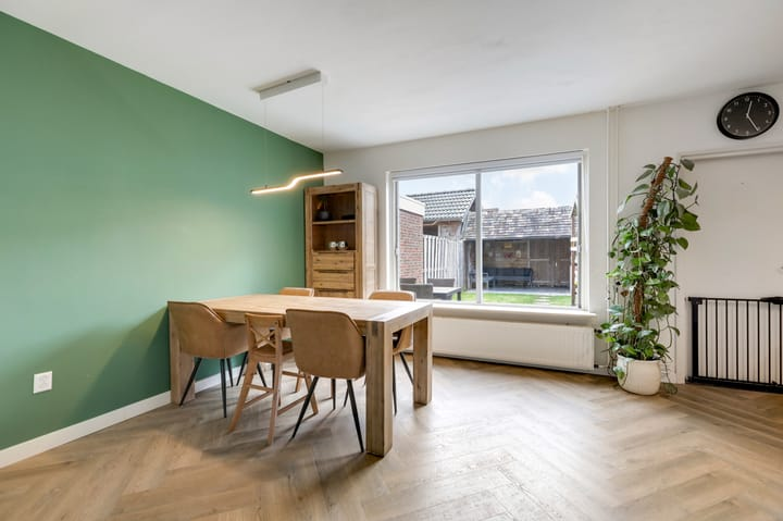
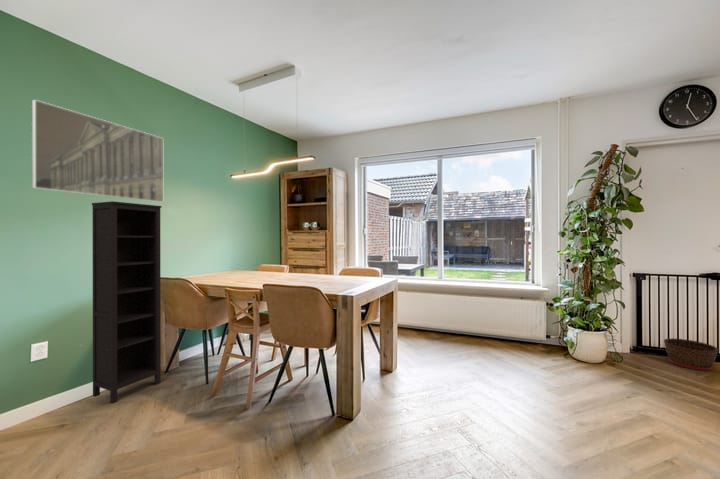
+ bookcase [91,200,163,404]
+ basket [663,337,719,371]
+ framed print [31,99,164,203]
